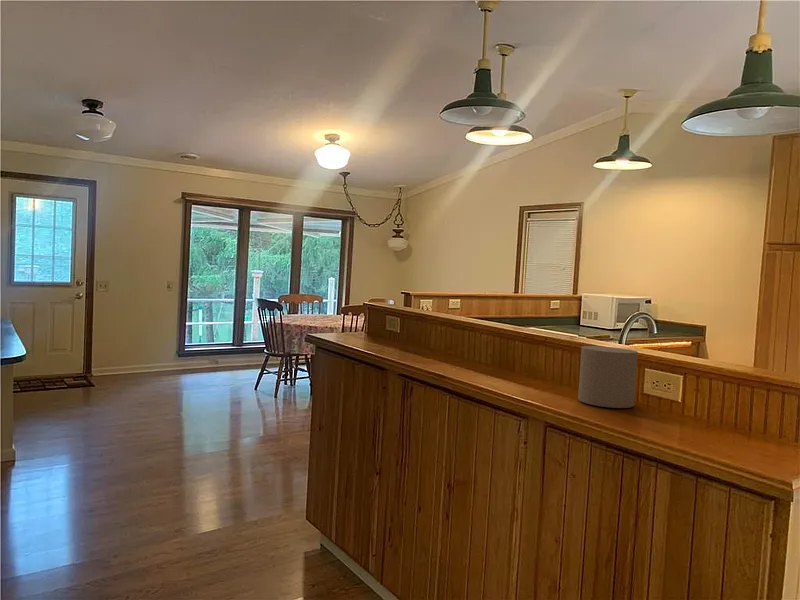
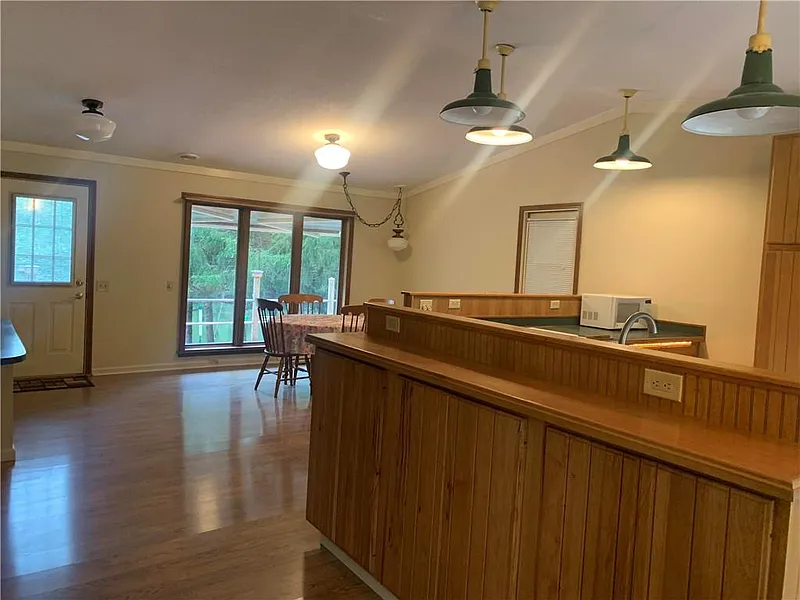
- candle [577,345,639,409]
